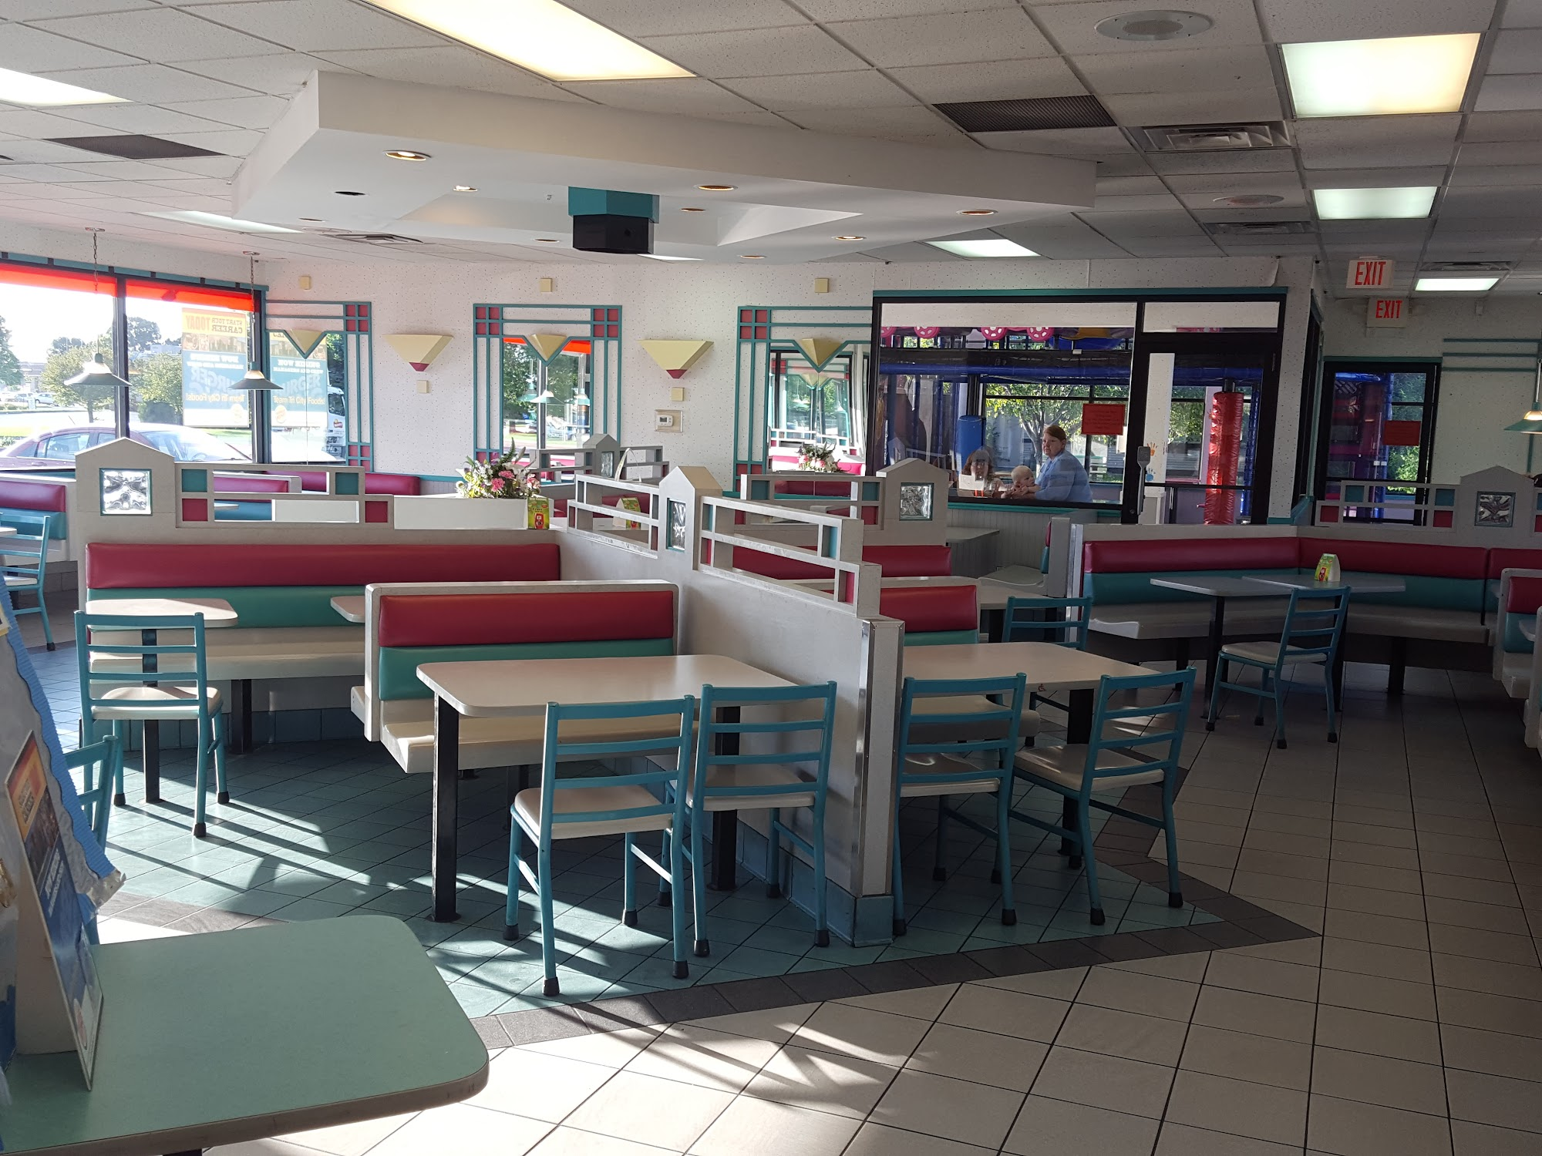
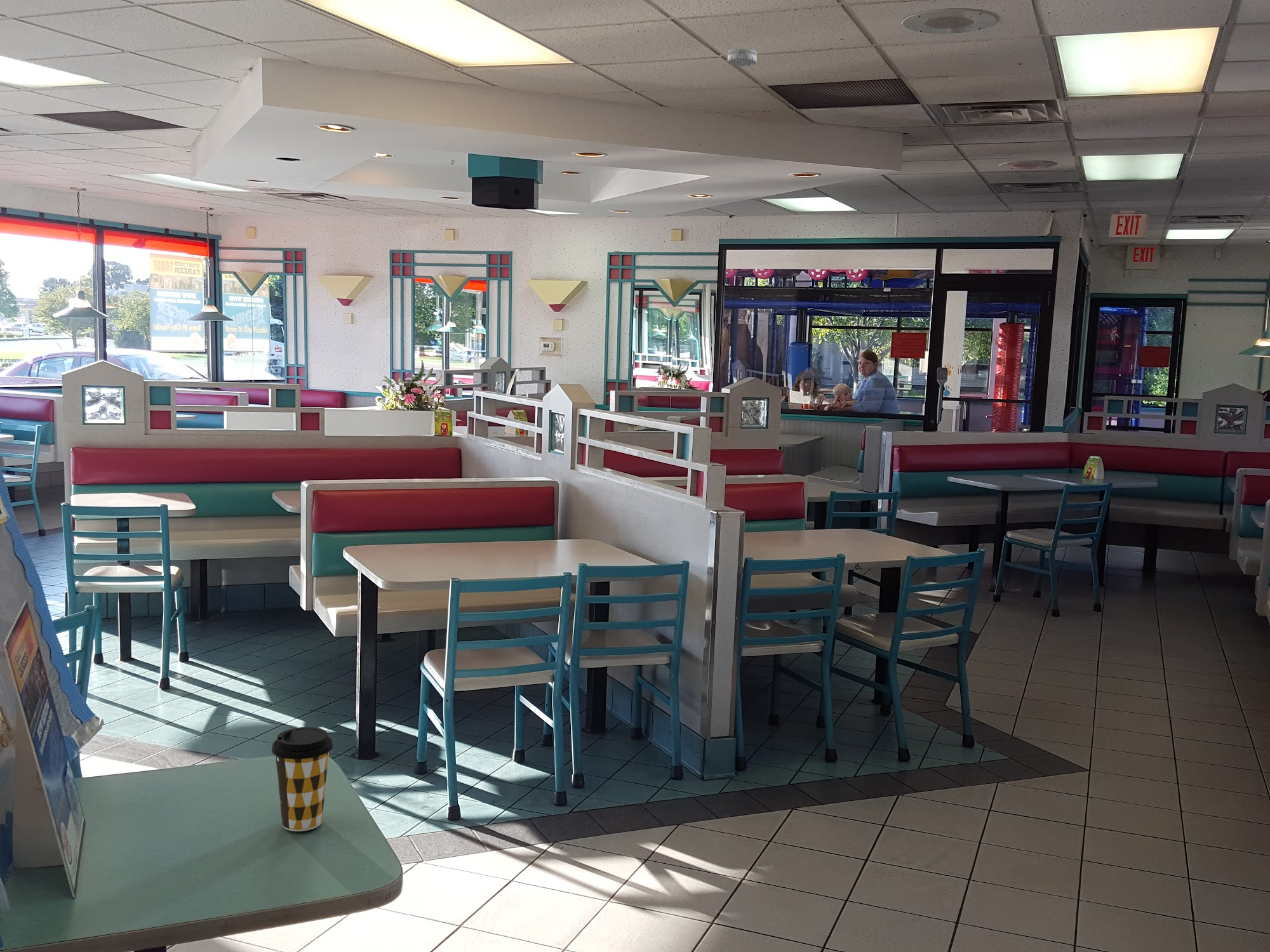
+ coffee cup [271,727,334,832]
+ smoke detector [727,48,758,67]
